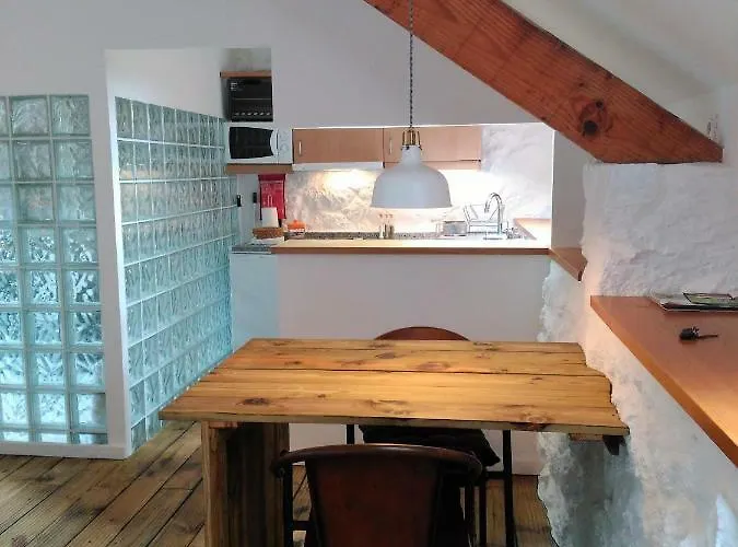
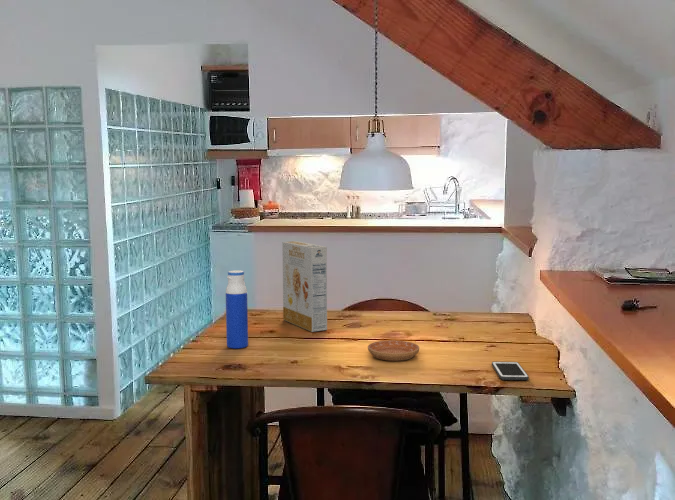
+ cell phone [491,361,530,381]
+ water bottle [225,269,249,350]
+ cereal box [281,240,328,333]
+ saucer [367,339,420,362]
